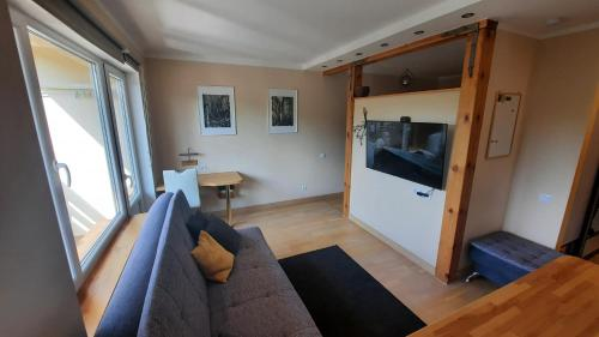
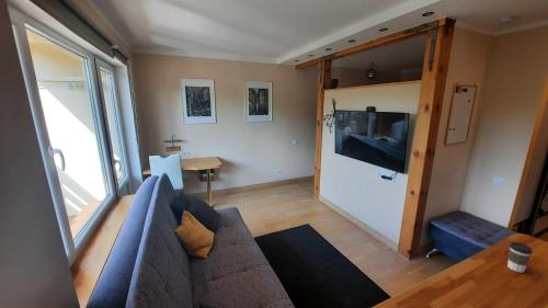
+ coffee cup [506,241,534,274]
